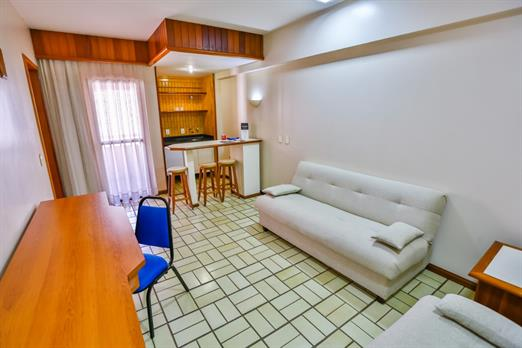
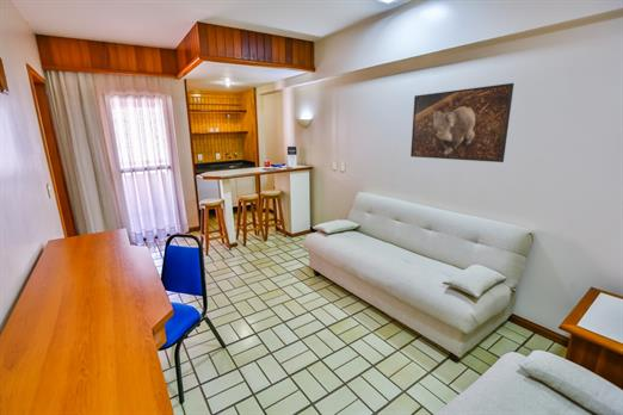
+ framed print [409,82,514,163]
